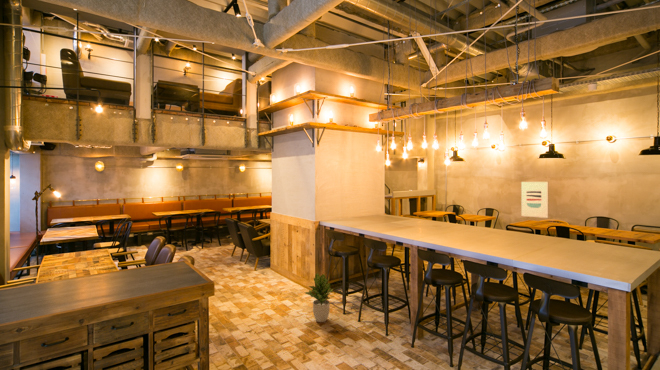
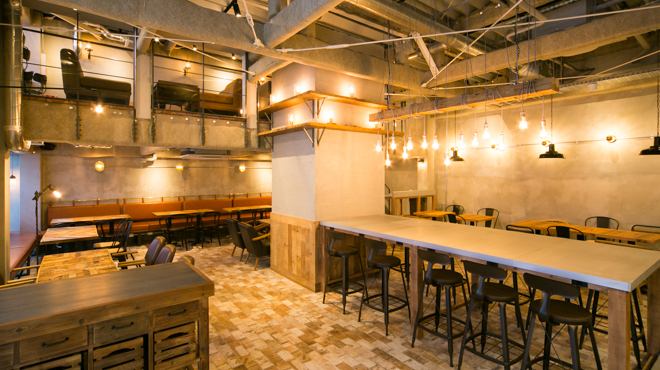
- wall art [520,181,549,219]
- potted plant [304,272,335,323]
